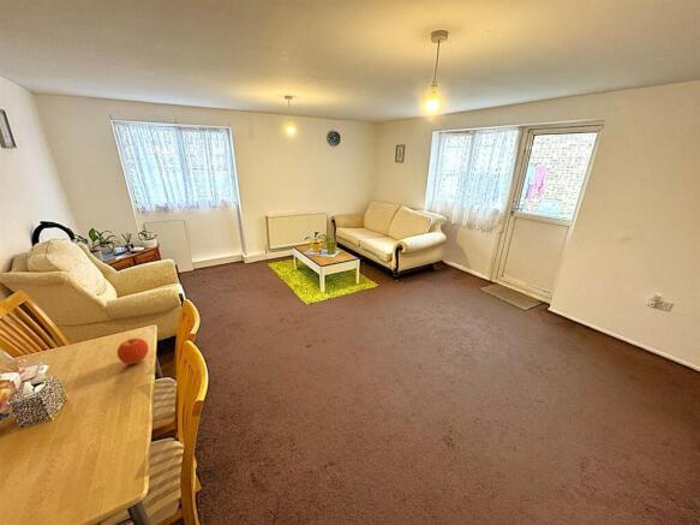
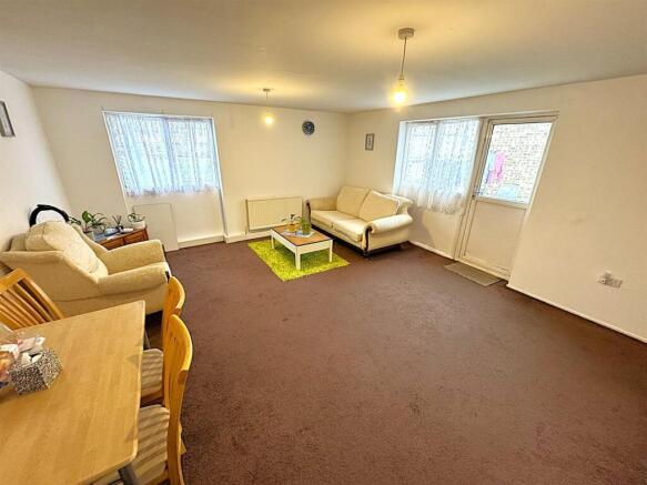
- fruit [116,338,150,366]
